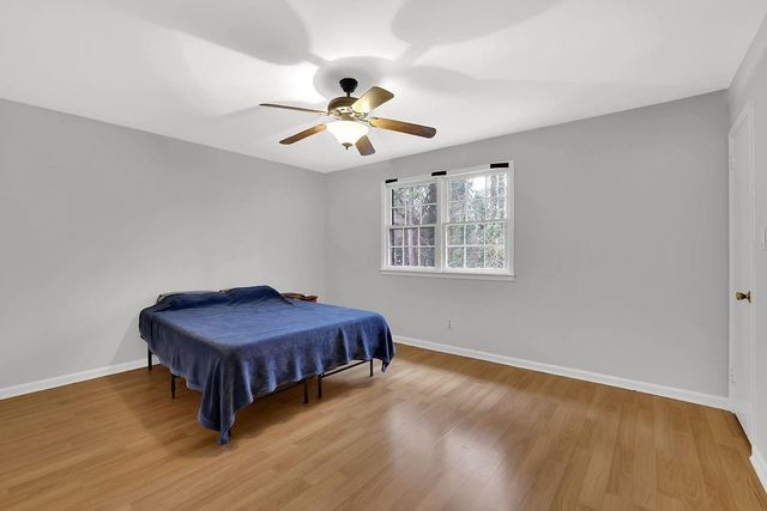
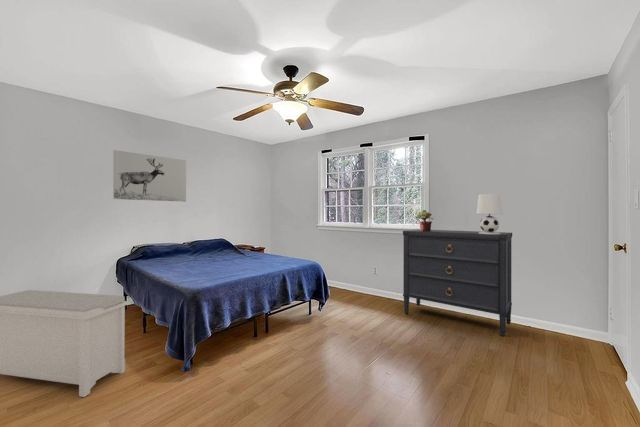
+ table lamp [475,193,504,234]
+ potted plant [414,209,434,231]
+ wall art [112,149,187,203]
+ dresser [402,228,513,337]
+ bench [0,289,131,398]
